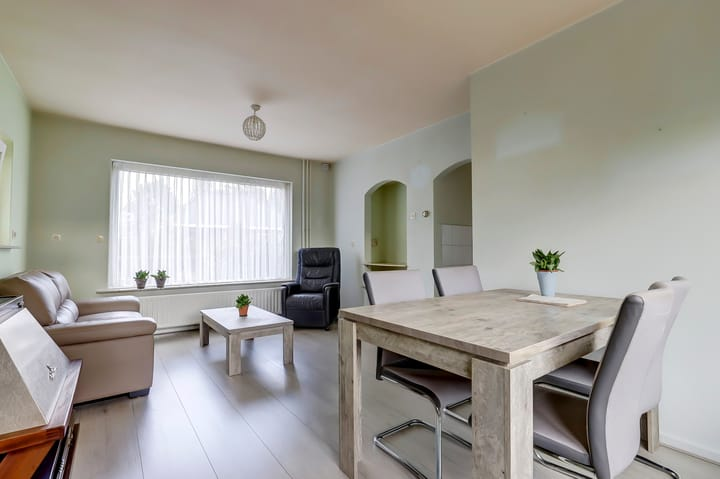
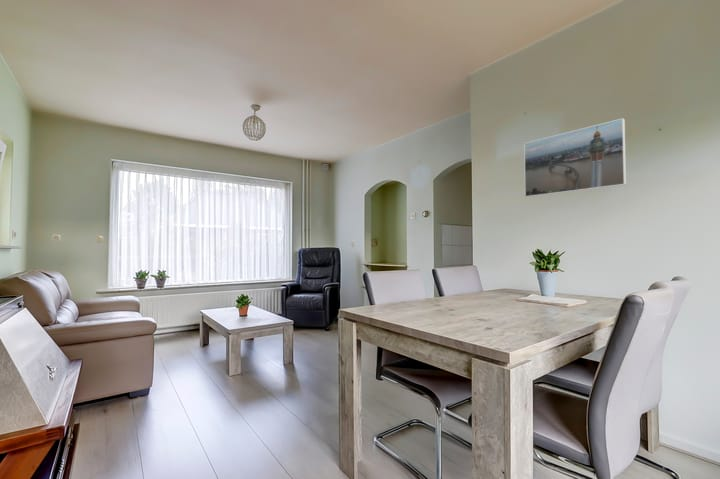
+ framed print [523,117,627,198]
